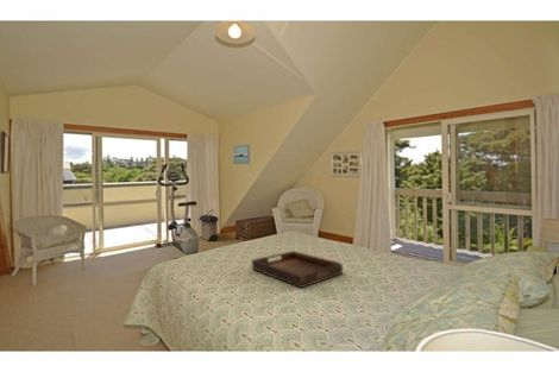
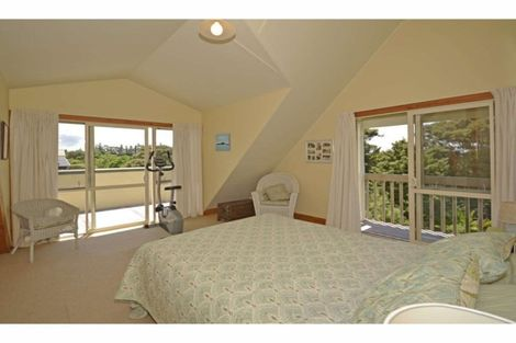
- serving tray [251,250,344,289]
- laundry hamper [197,208,220,242]
